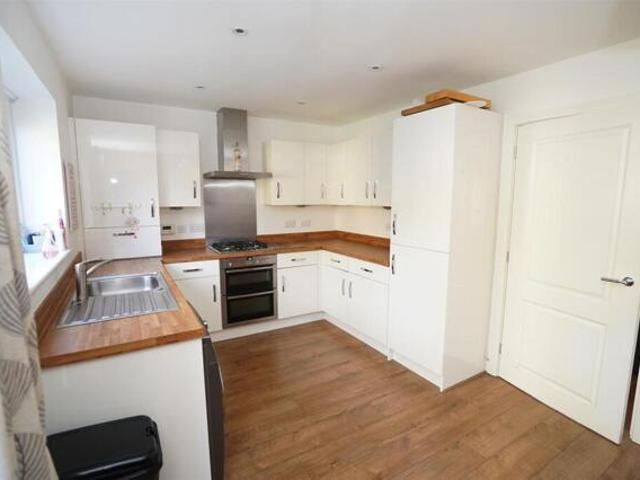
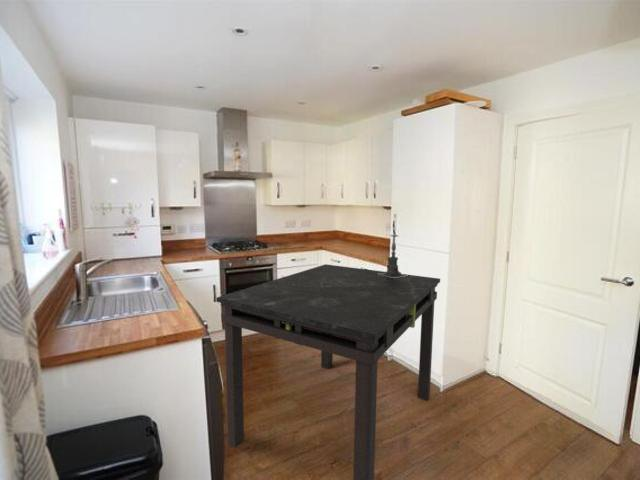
+ dining table [215,263,441,480]
+ candle holder [378,227,408,278]
